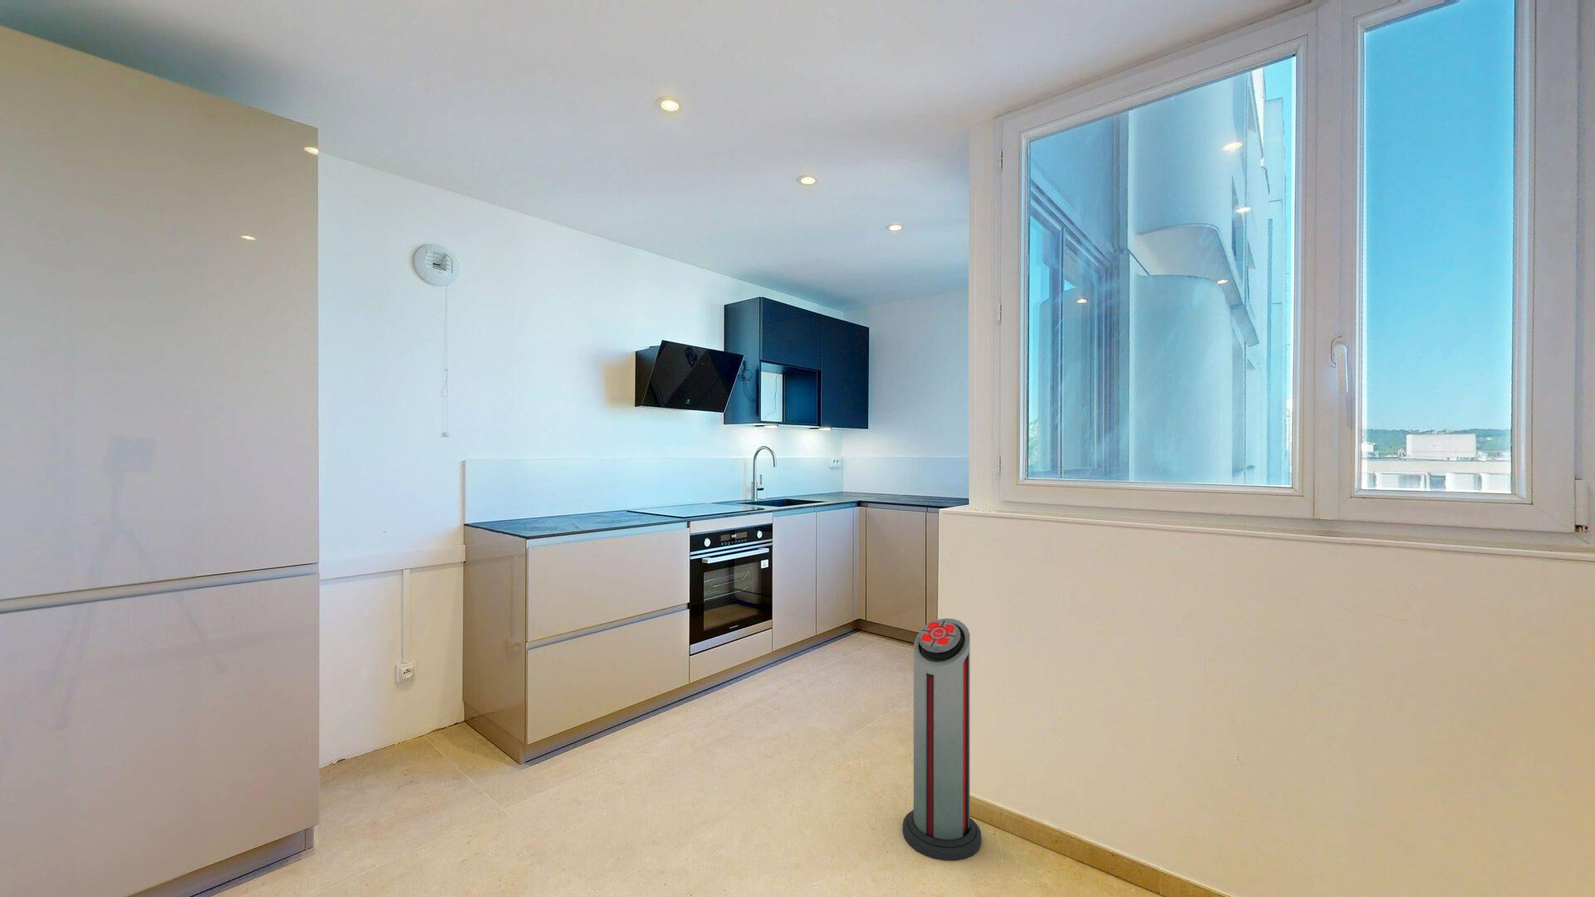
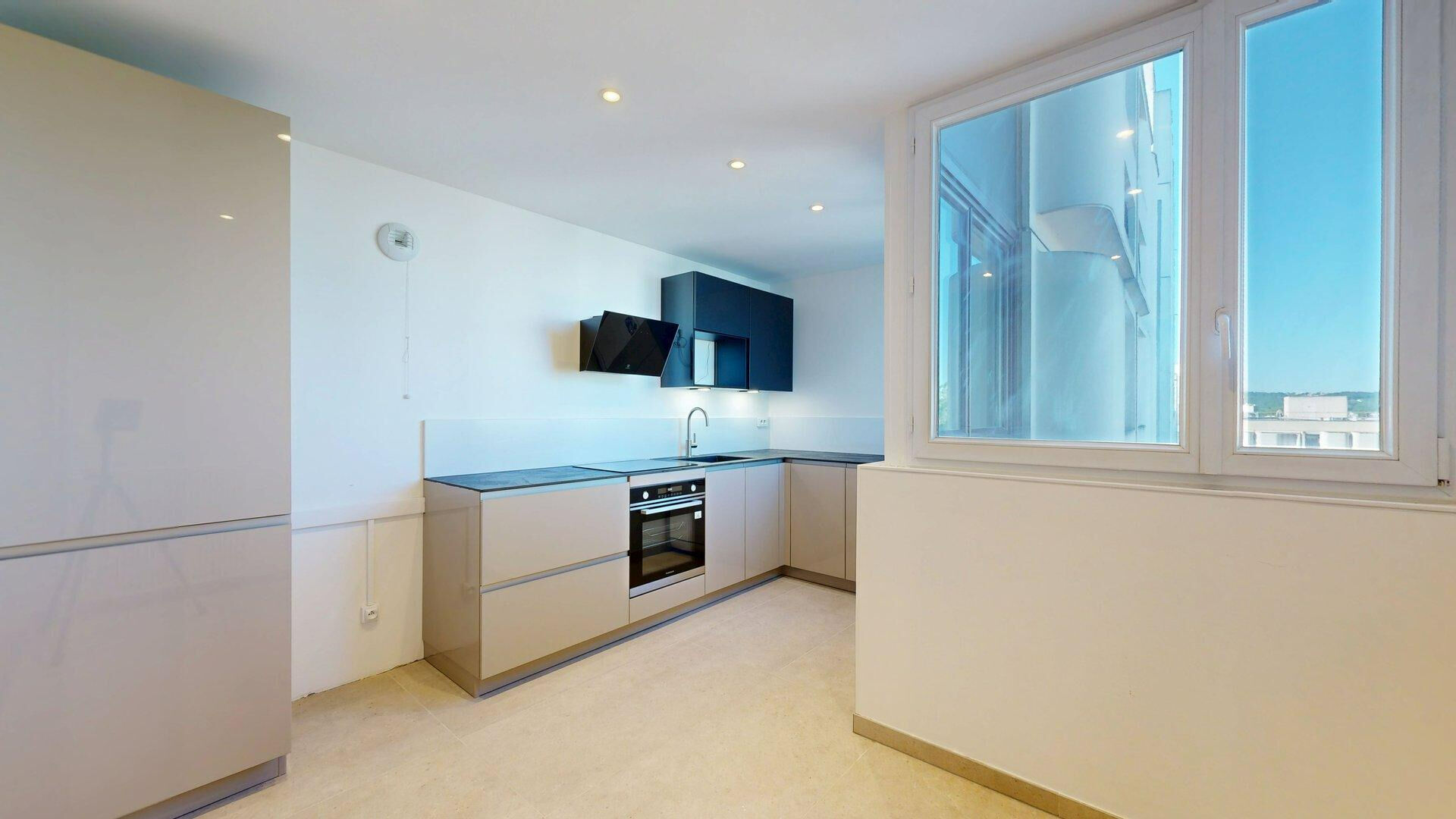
- air purifier [903,618,982,861]
